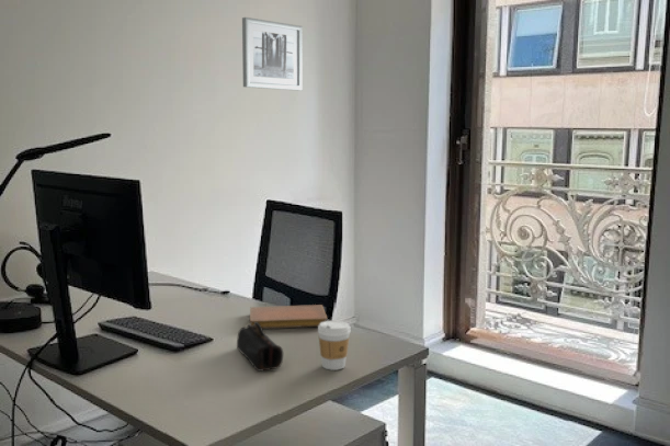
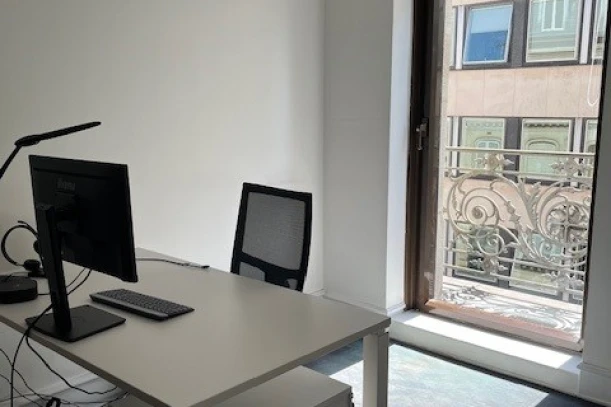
- pencil case [236,322,284,373]
- wall art [241,16,304,91]
- coffee cup [317,320,352,371]
- notebook [249,304,328,330]
